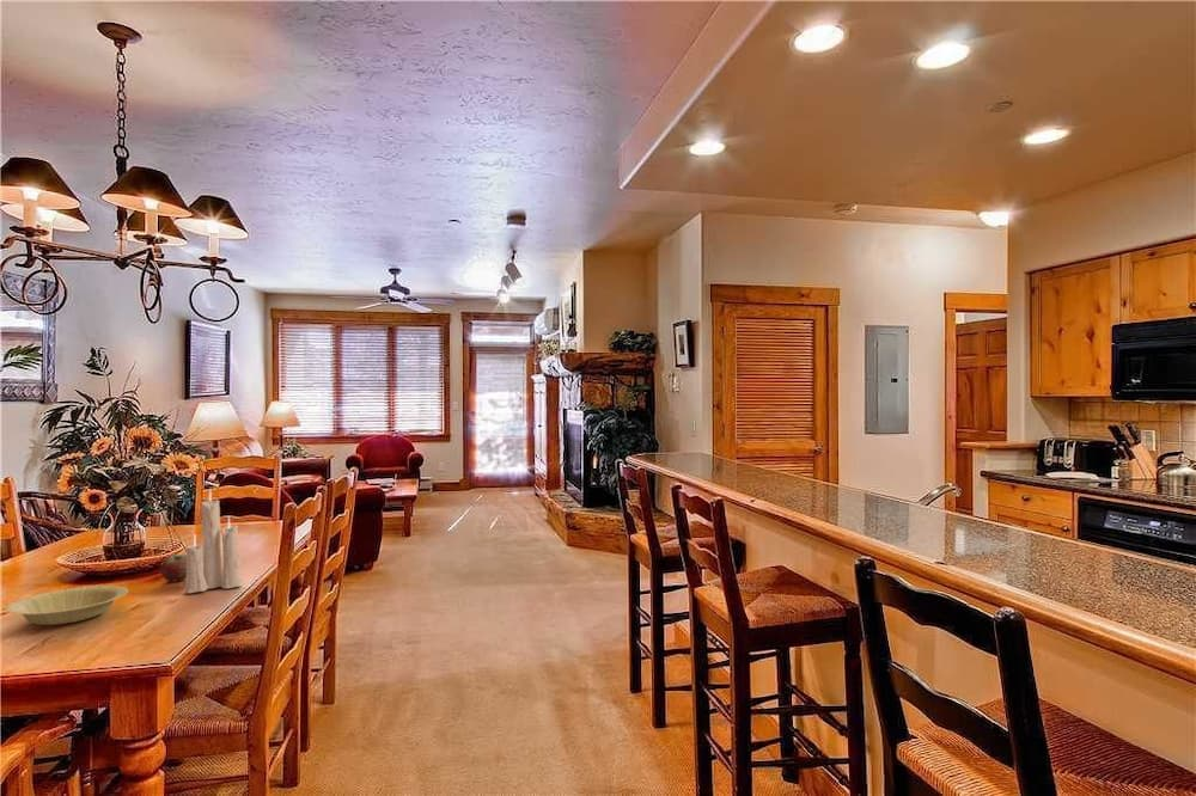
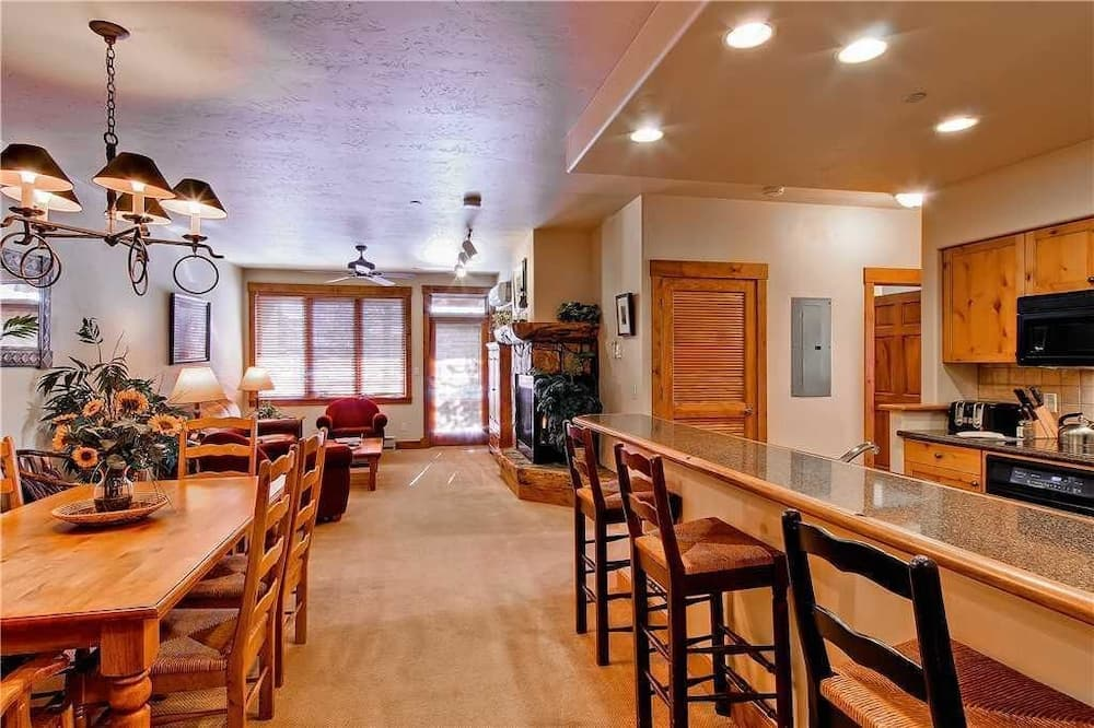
- apple [159,553,187,583]
- candle [183,488,243,595]
- bowl [5,584,129,626]
